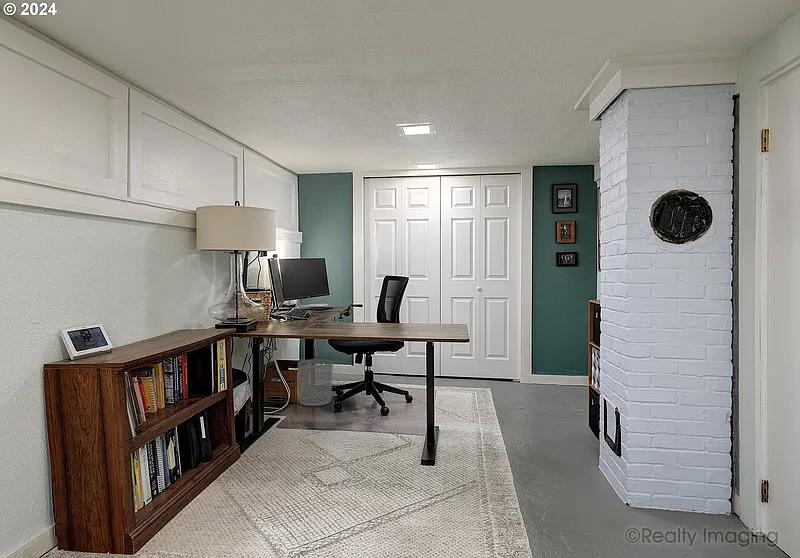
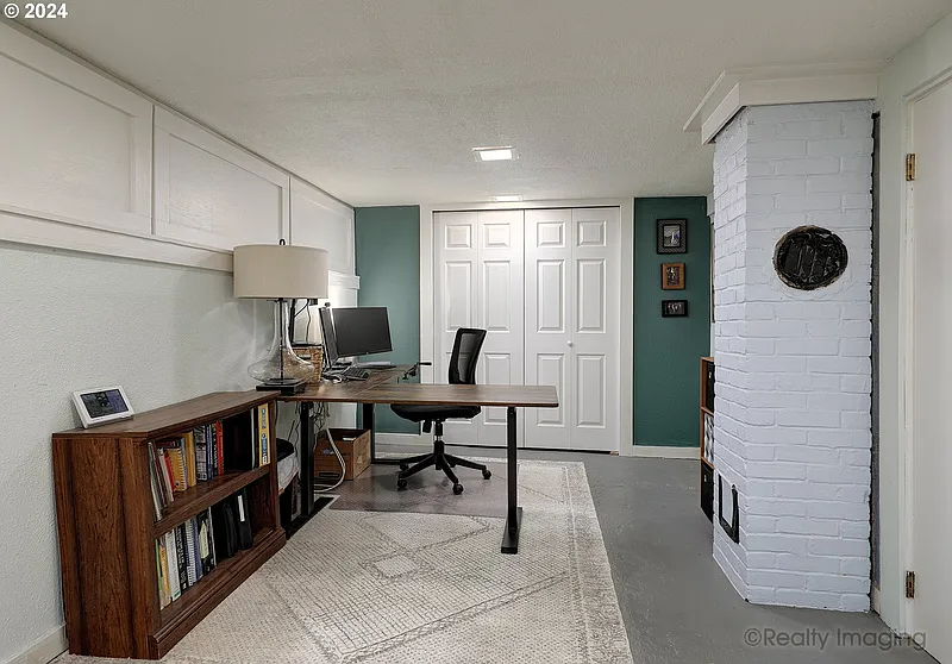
- waste bin [297,358,334,407]
